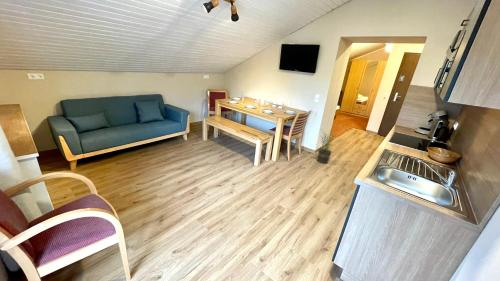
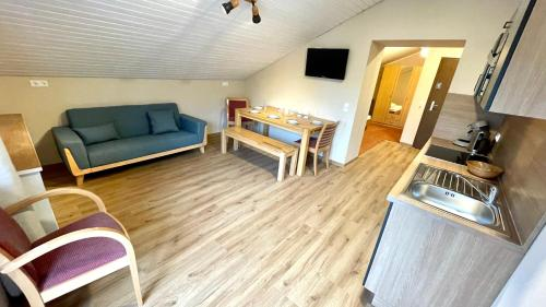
- potted plant [317,127,339,164]
